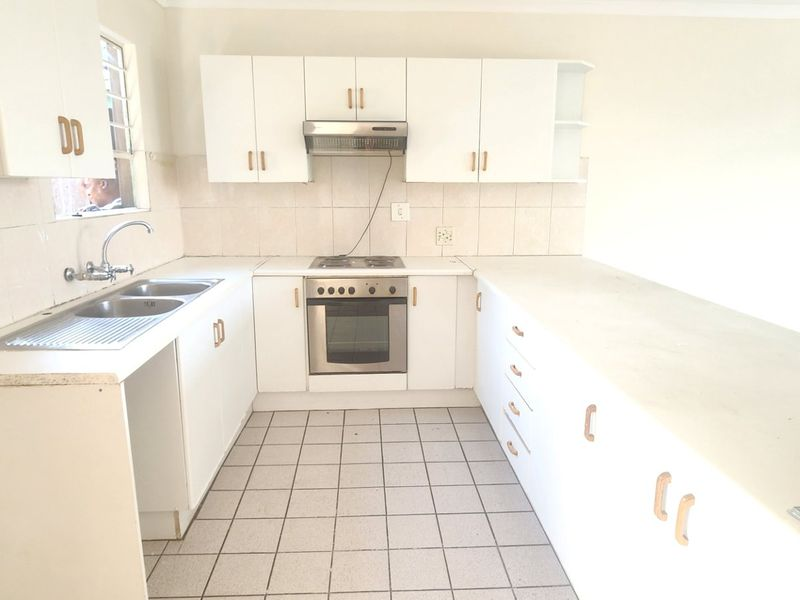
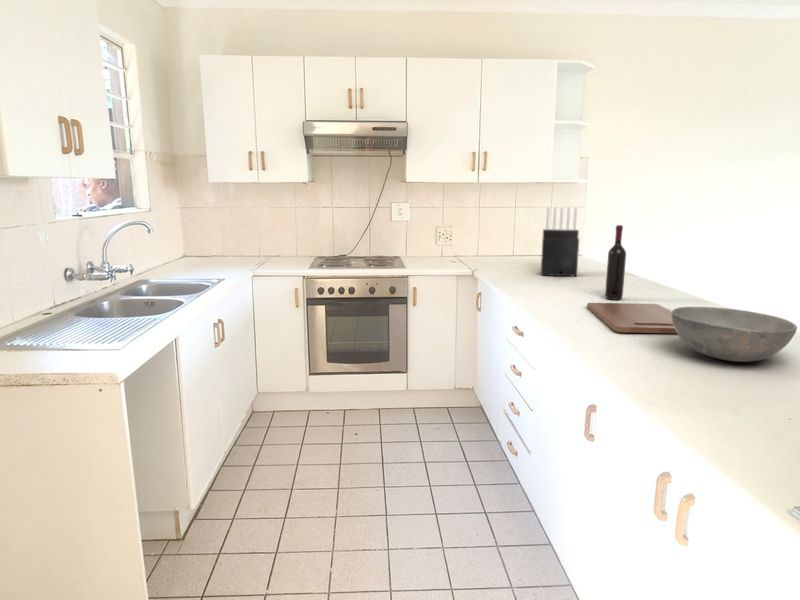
+ wine bottle [604,224,627,301]
+ cutting board [586,302,678,334]
+ knife block [540,206,580,277]
+ bowl [671,306,798,363]
